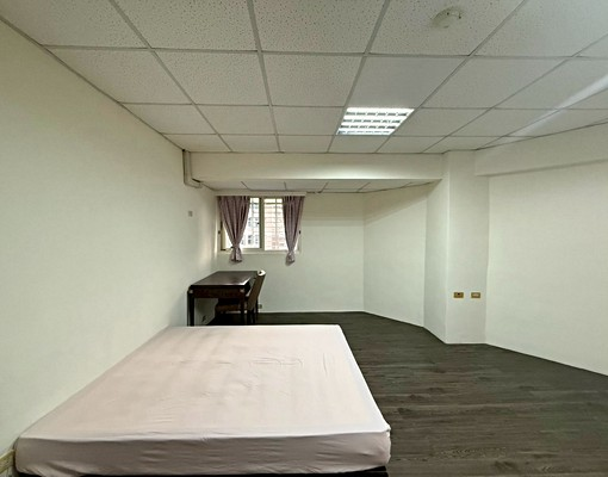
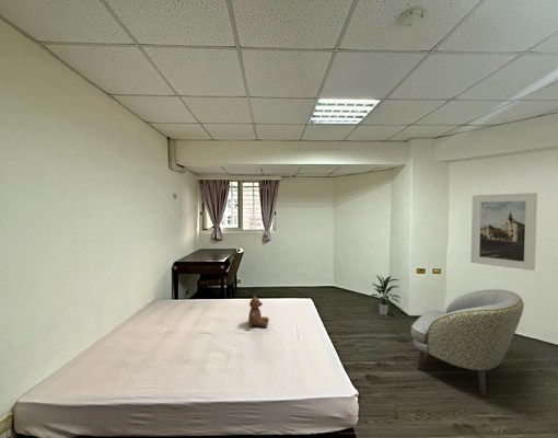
+ teddy bear [247,293,270,328]
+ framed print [469,192,538,272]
+ indoor plant [368,274,403,316]
+ armchair [410,288,525,397]
